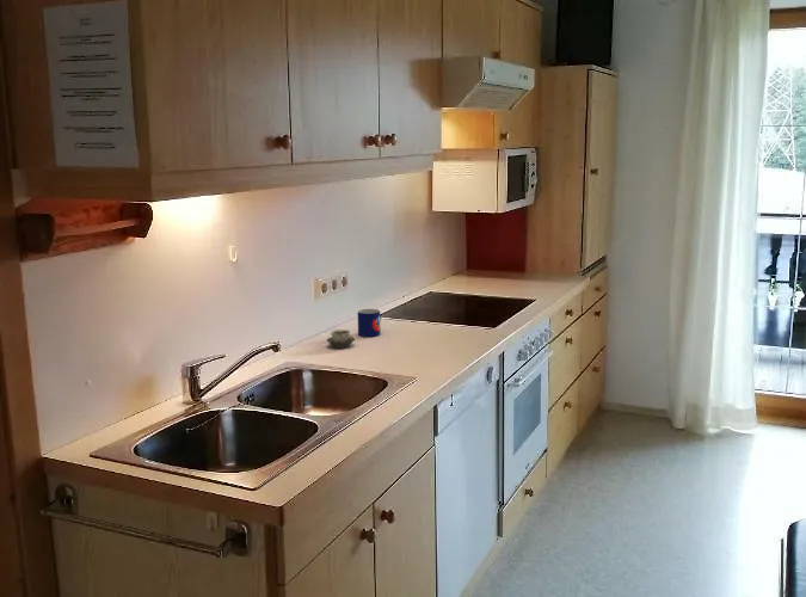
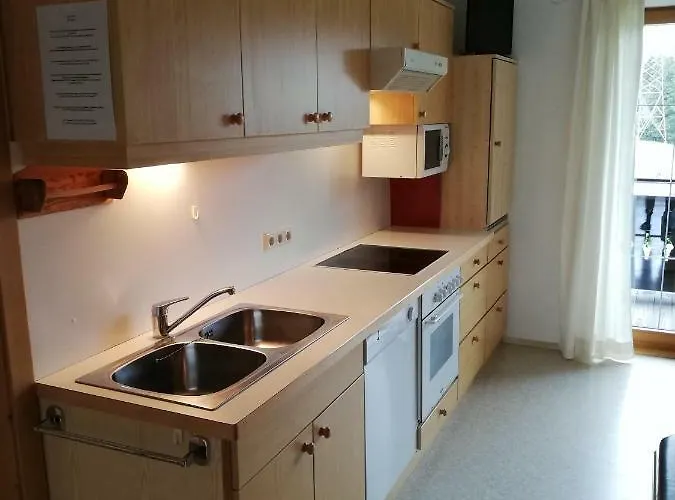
- mug [357,308,382,338]
- cup [326,328,356,350]
